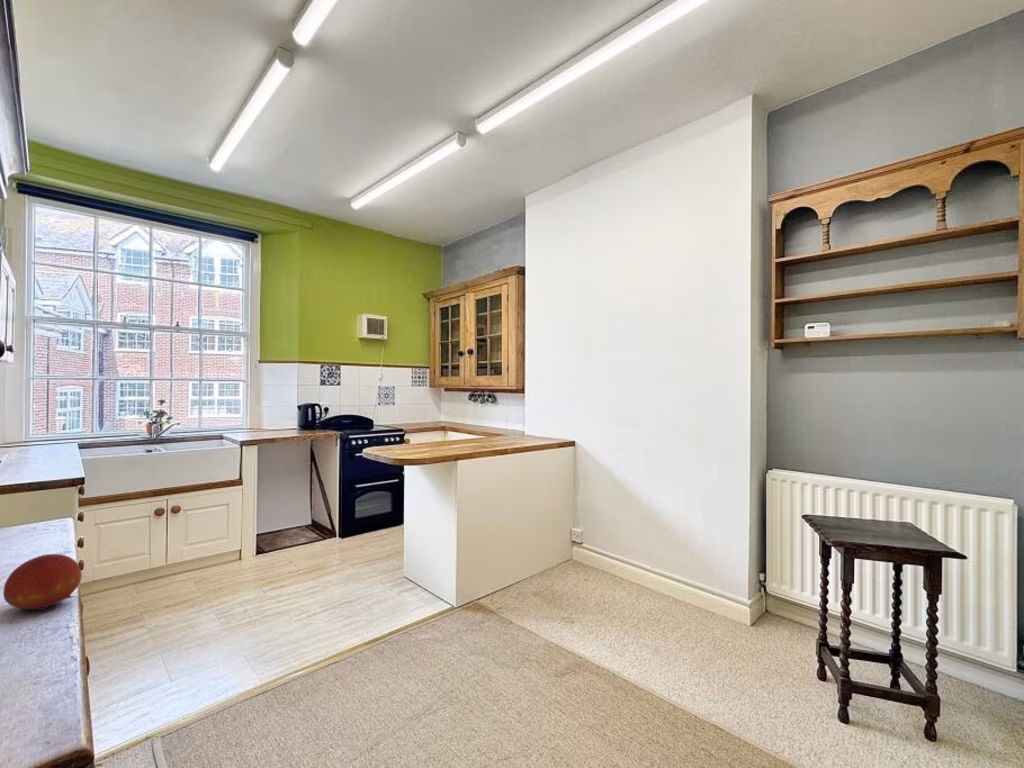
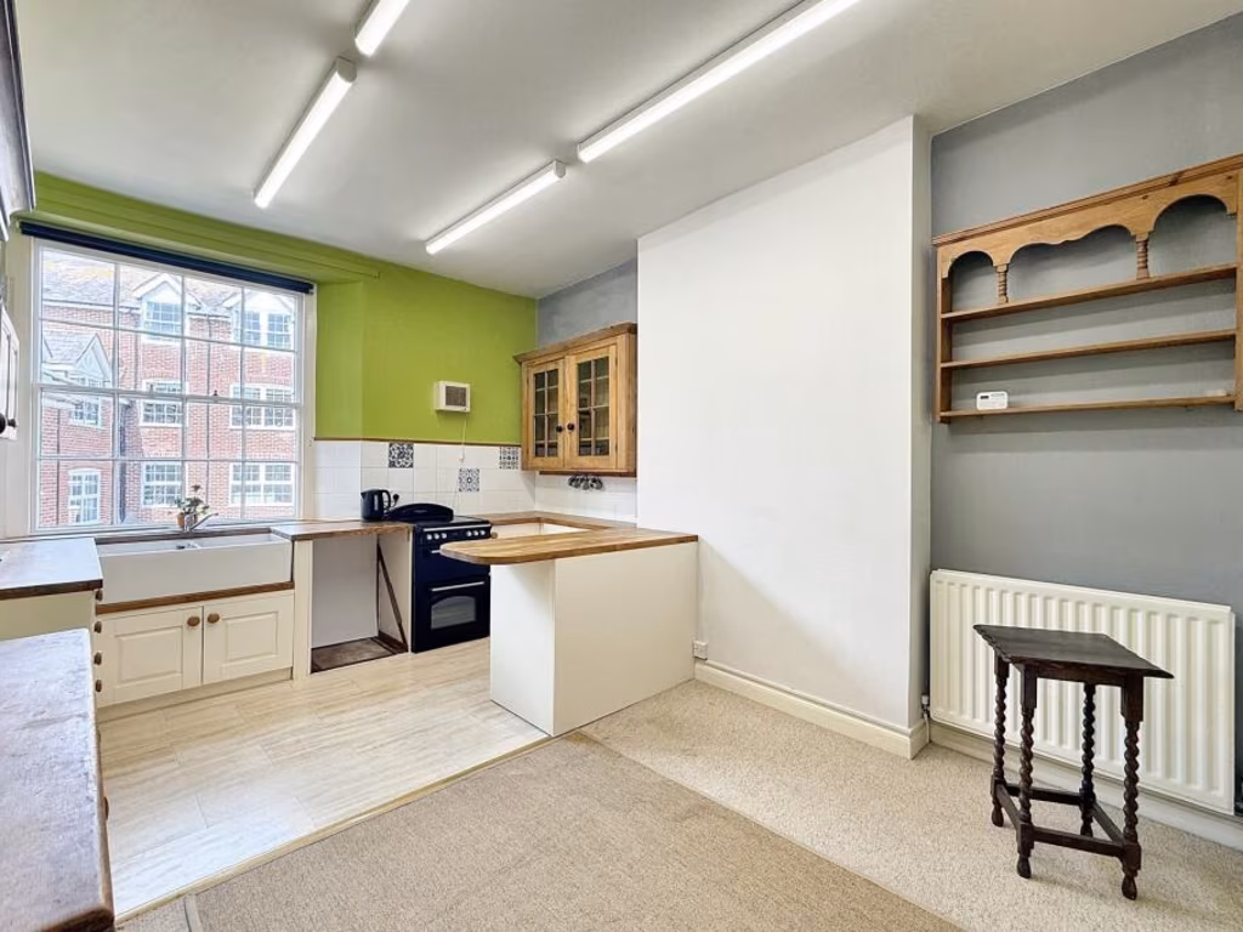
- fruit [2,553,83,613]
